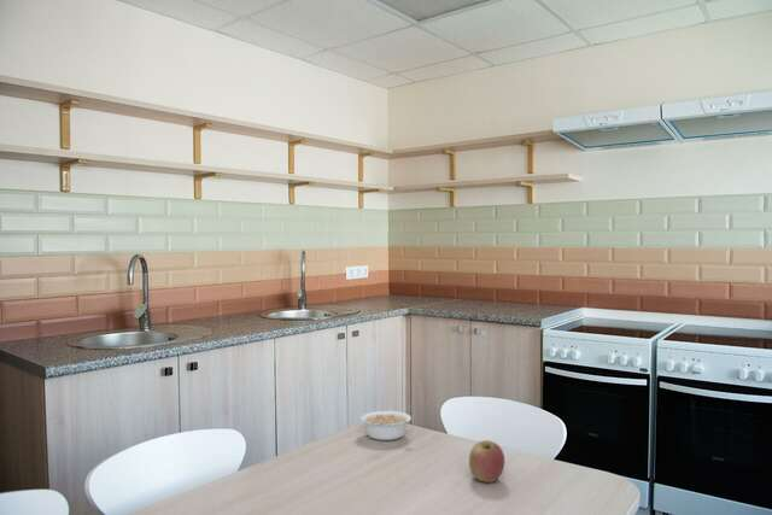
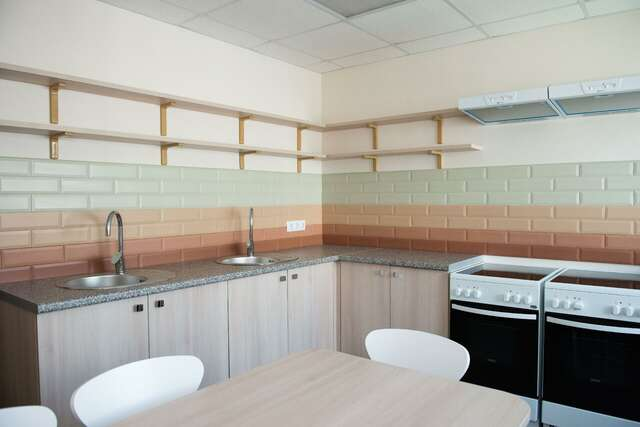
- legume [359,410,416,441]
- apple [468,439,505,484]
